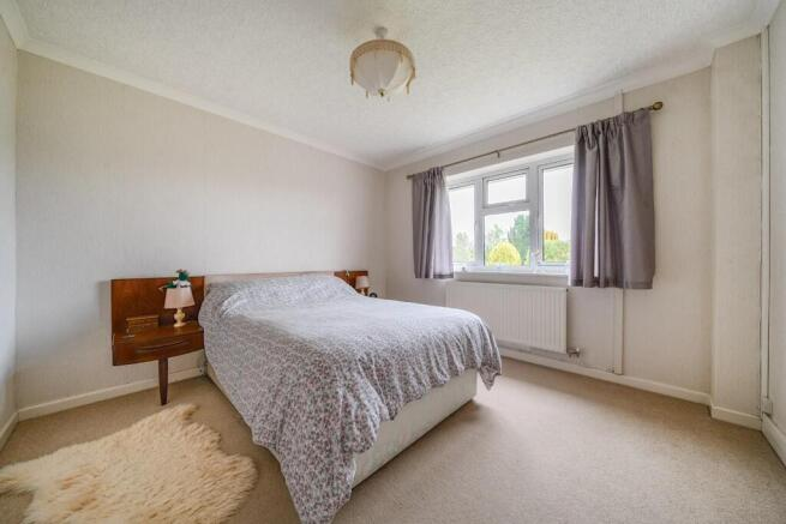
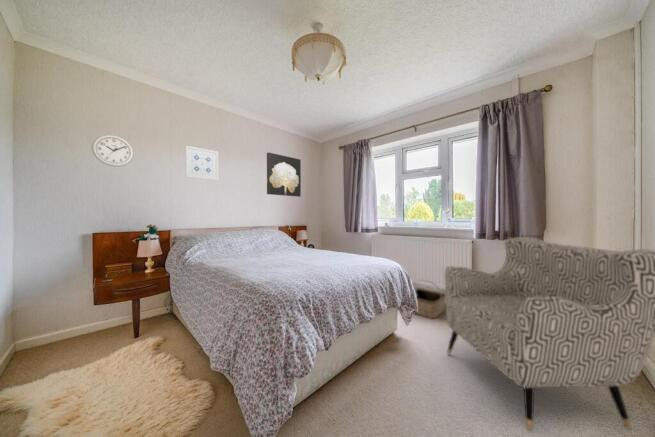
+ wall clock [91,134,135,167]
+ wall art [266,151,302,198]
+ basket [412,279,446,320]
+ wall art [184,145,219,181]
+ armchair [444,236,655,432]
